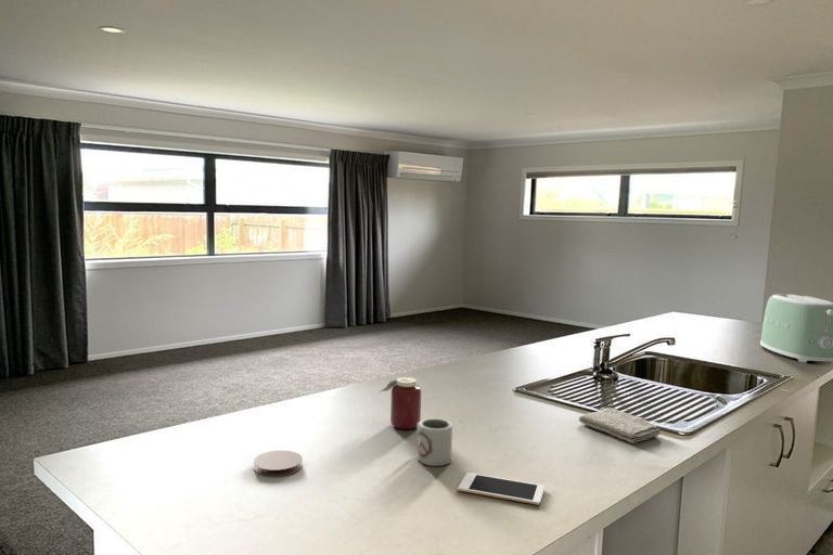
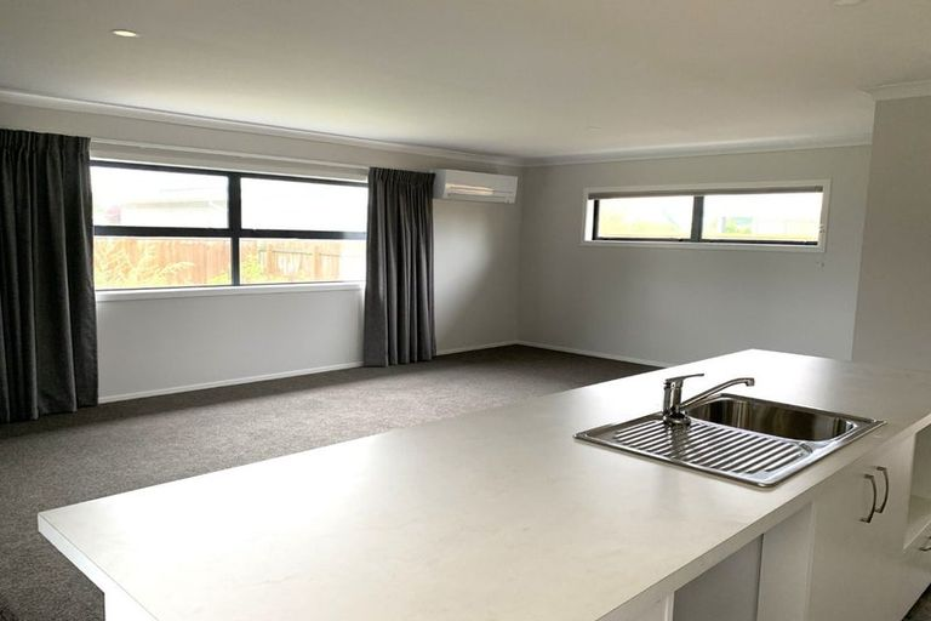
- coaster [253,450,304,477]
- cup [416,417,453,467]
- washcloth [578,406,662,444]
- toaster [759,294,833,364]
- jar [379,374,422,430]
- cell phone [458,472,546,506]
